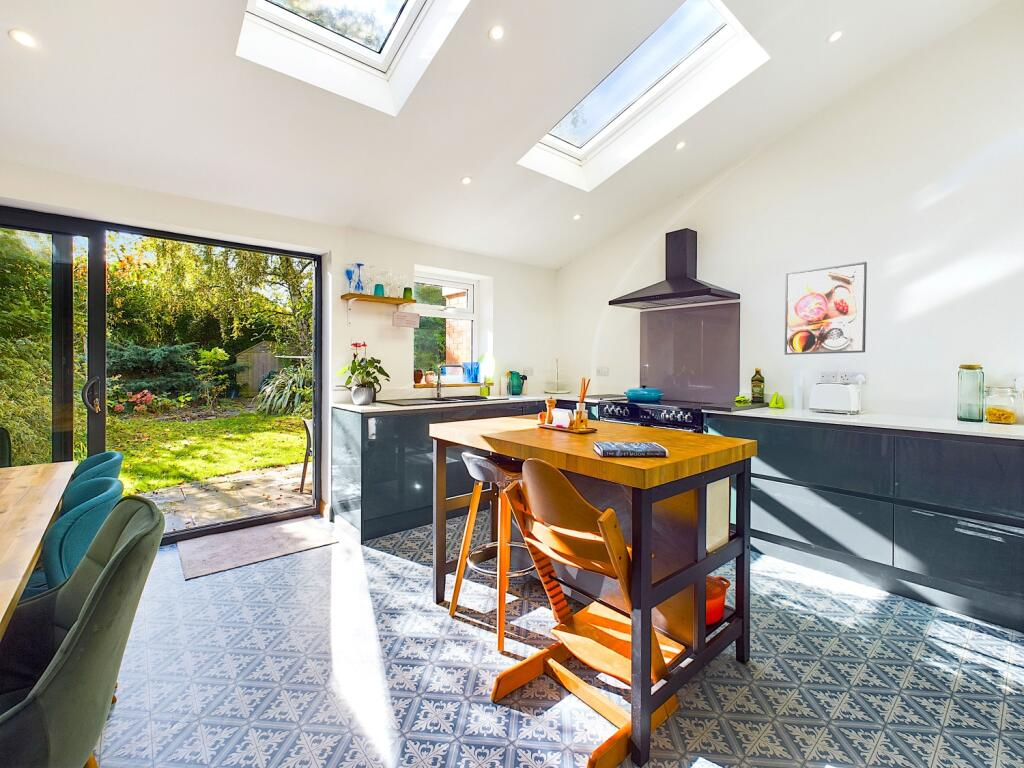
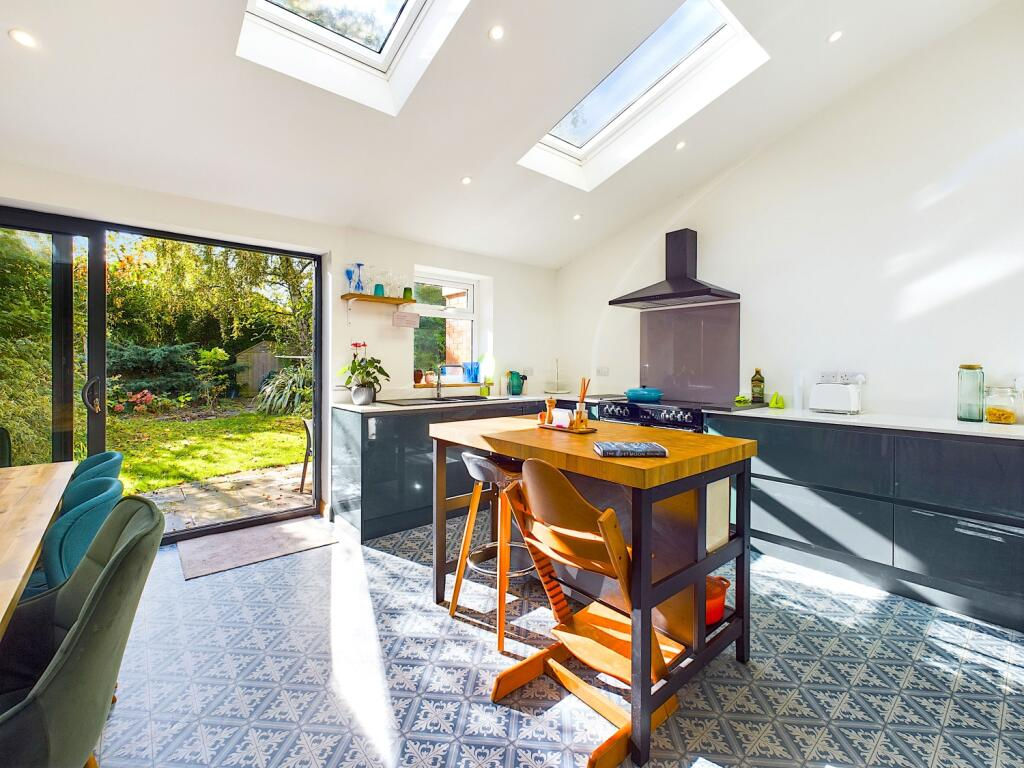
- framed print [784,261,868,356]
